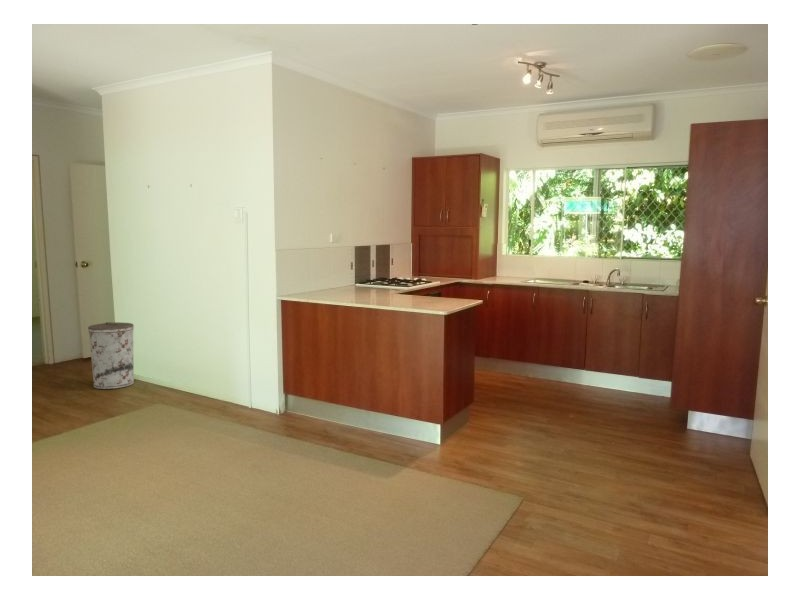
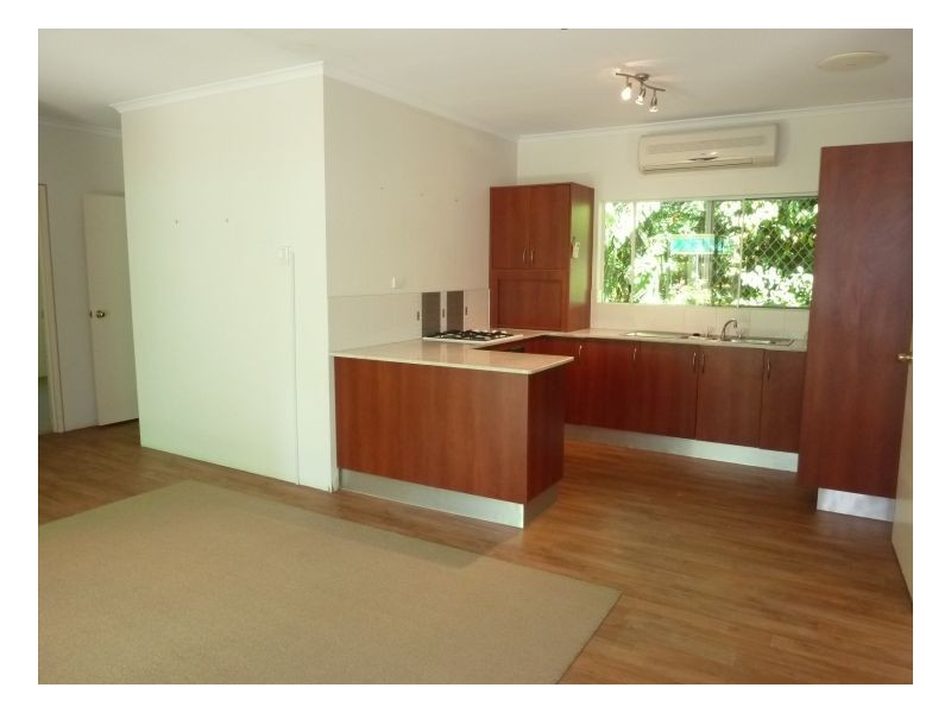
- trash can [87,321,135,390]
